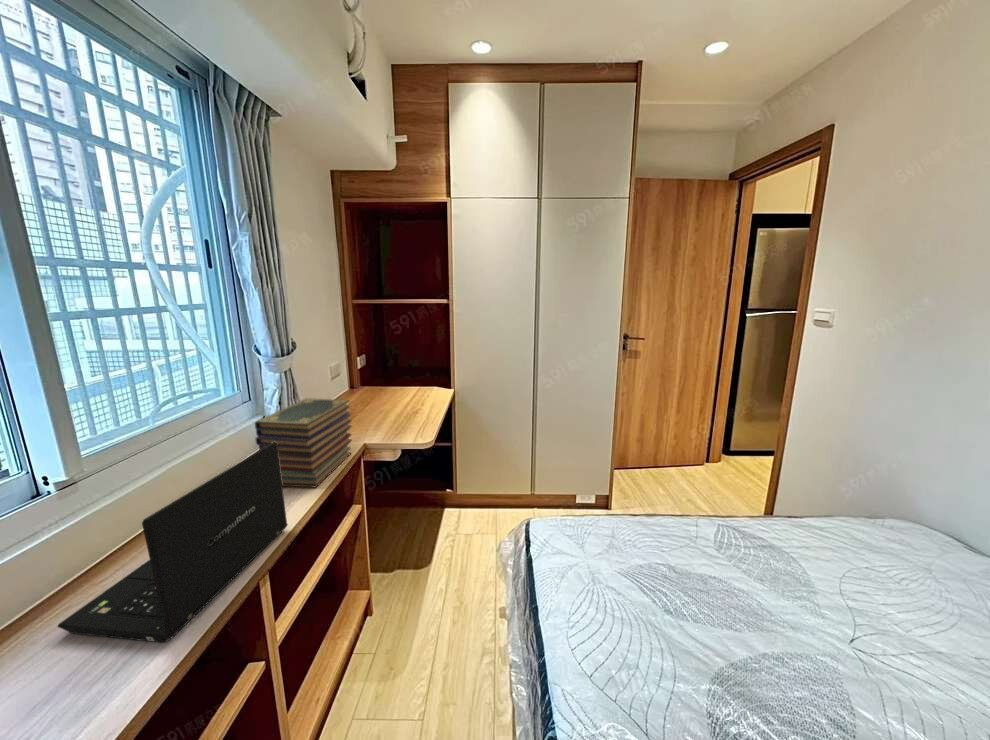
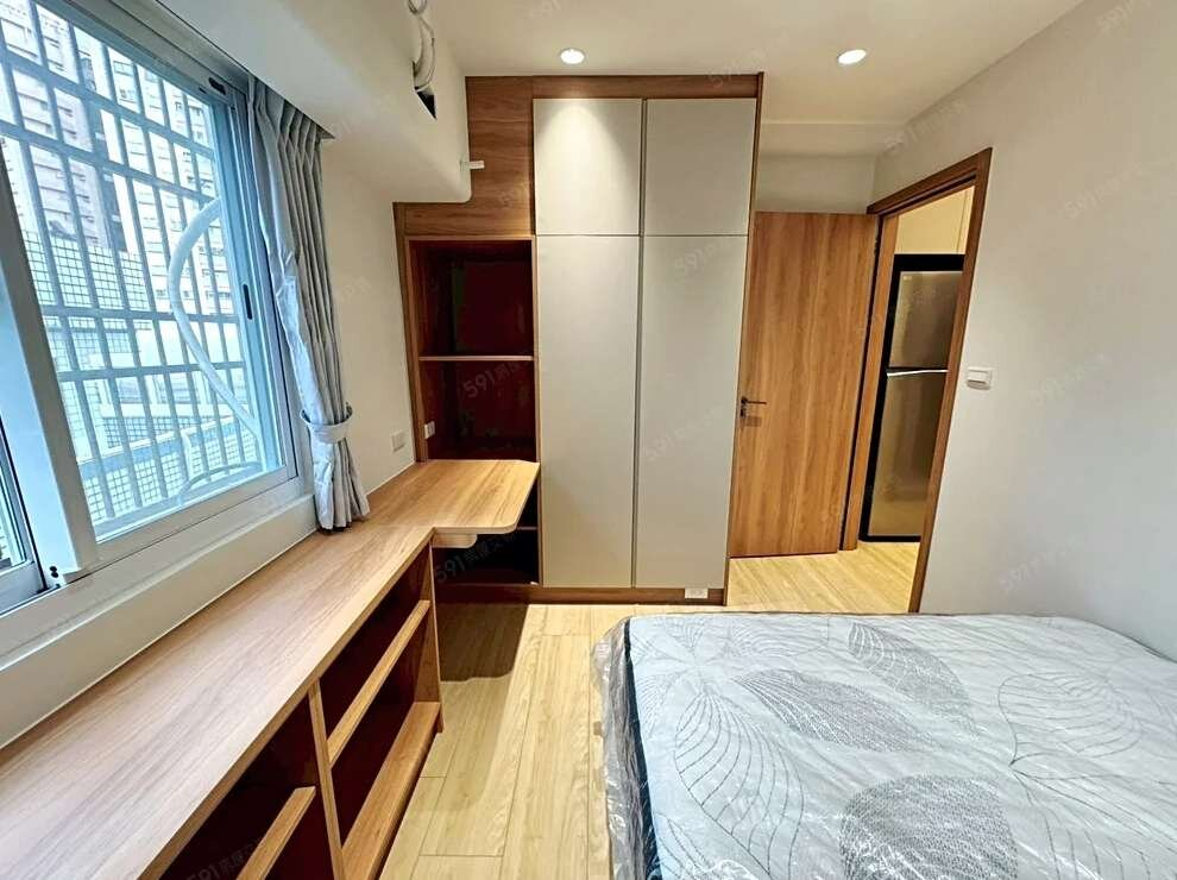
- laptop [57,442,289,644]
- book stack [254,397,353,489]
